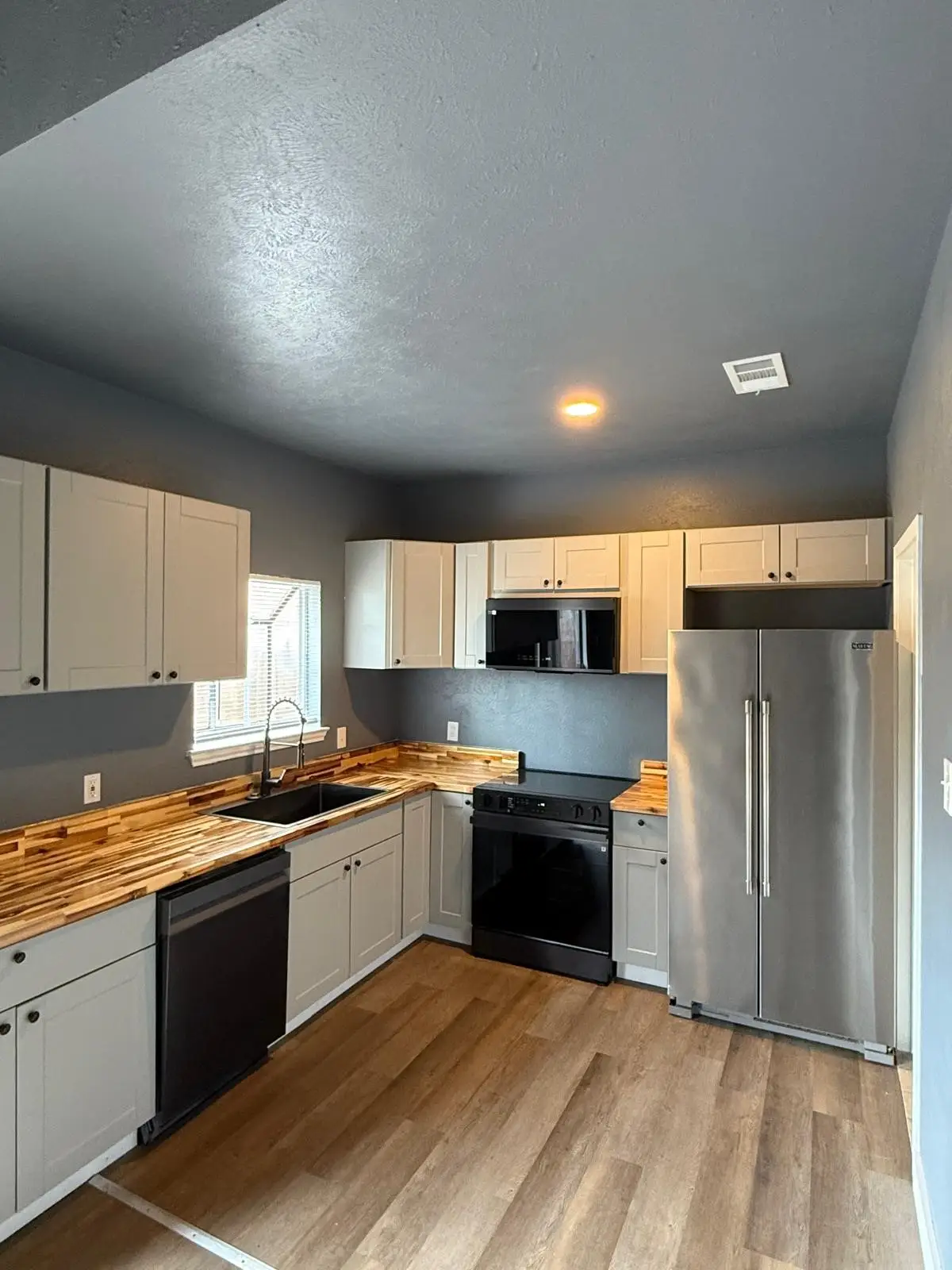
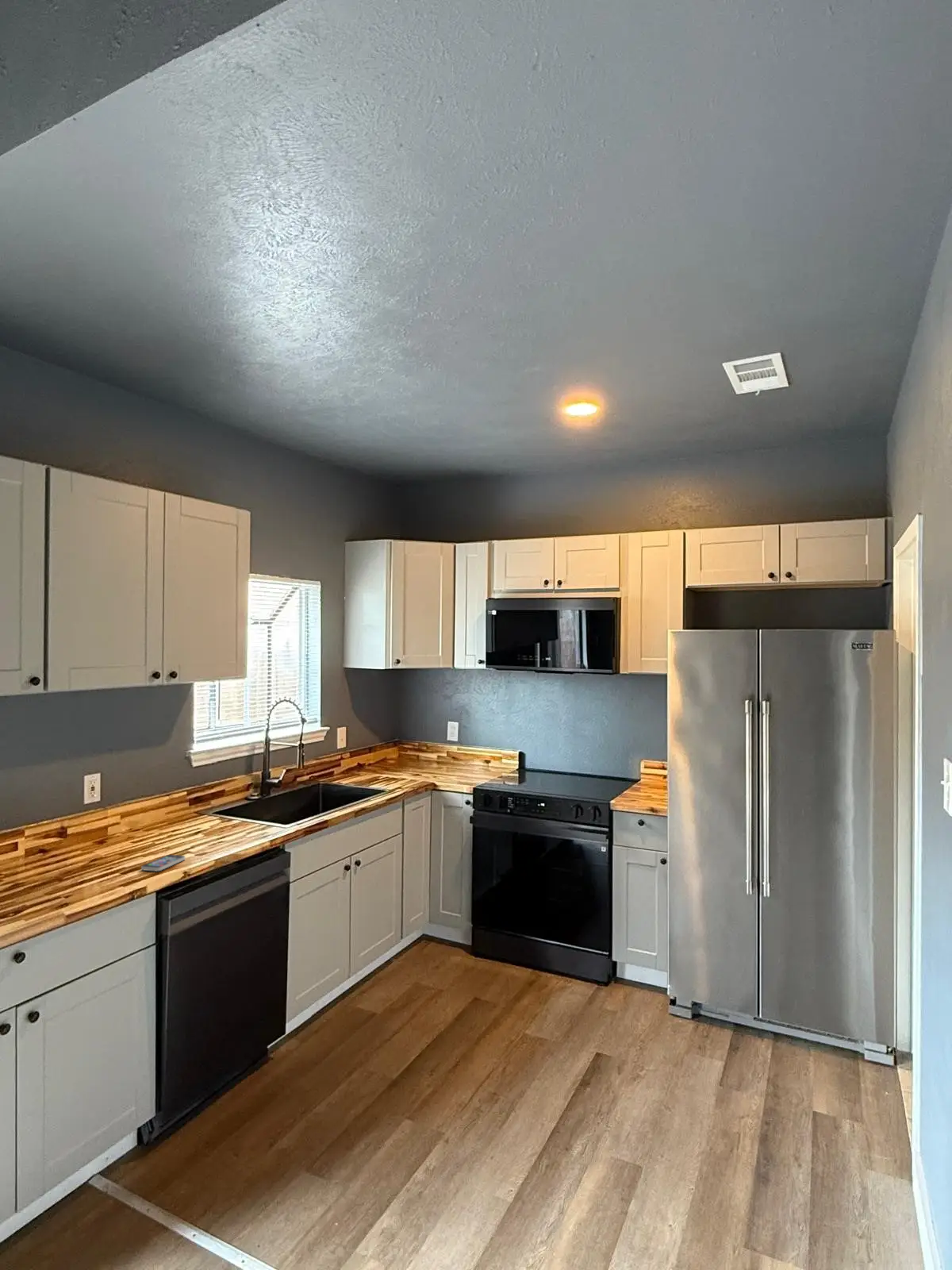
+ smartphone [140,854,186,872]
